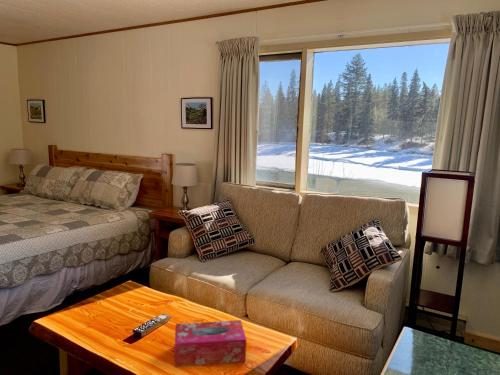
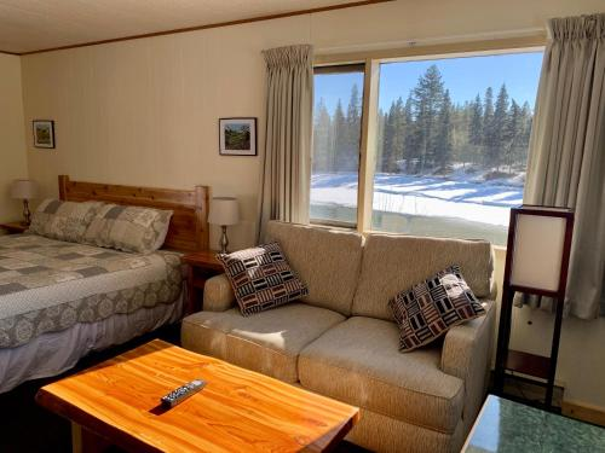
- tissue box [174,319,247,368]
